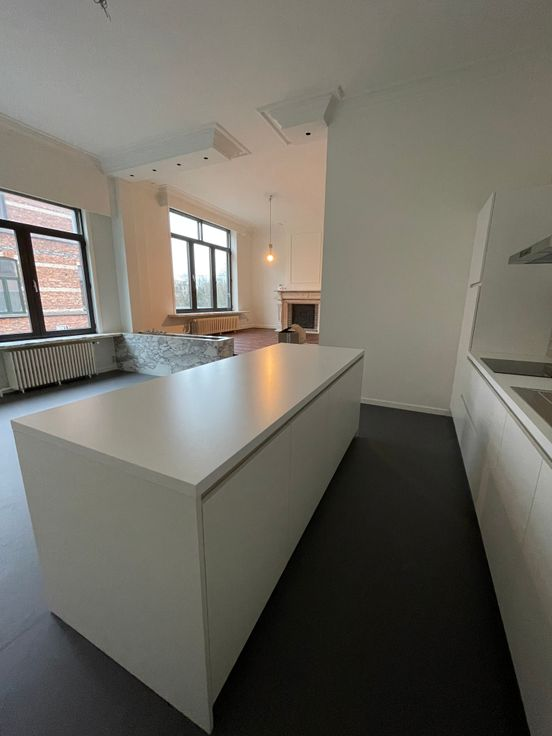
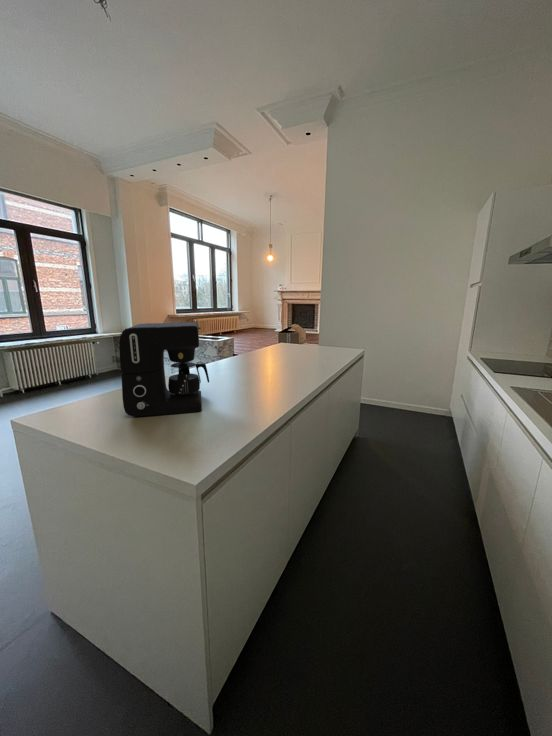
+ coffee maker [118,321,210,417]
